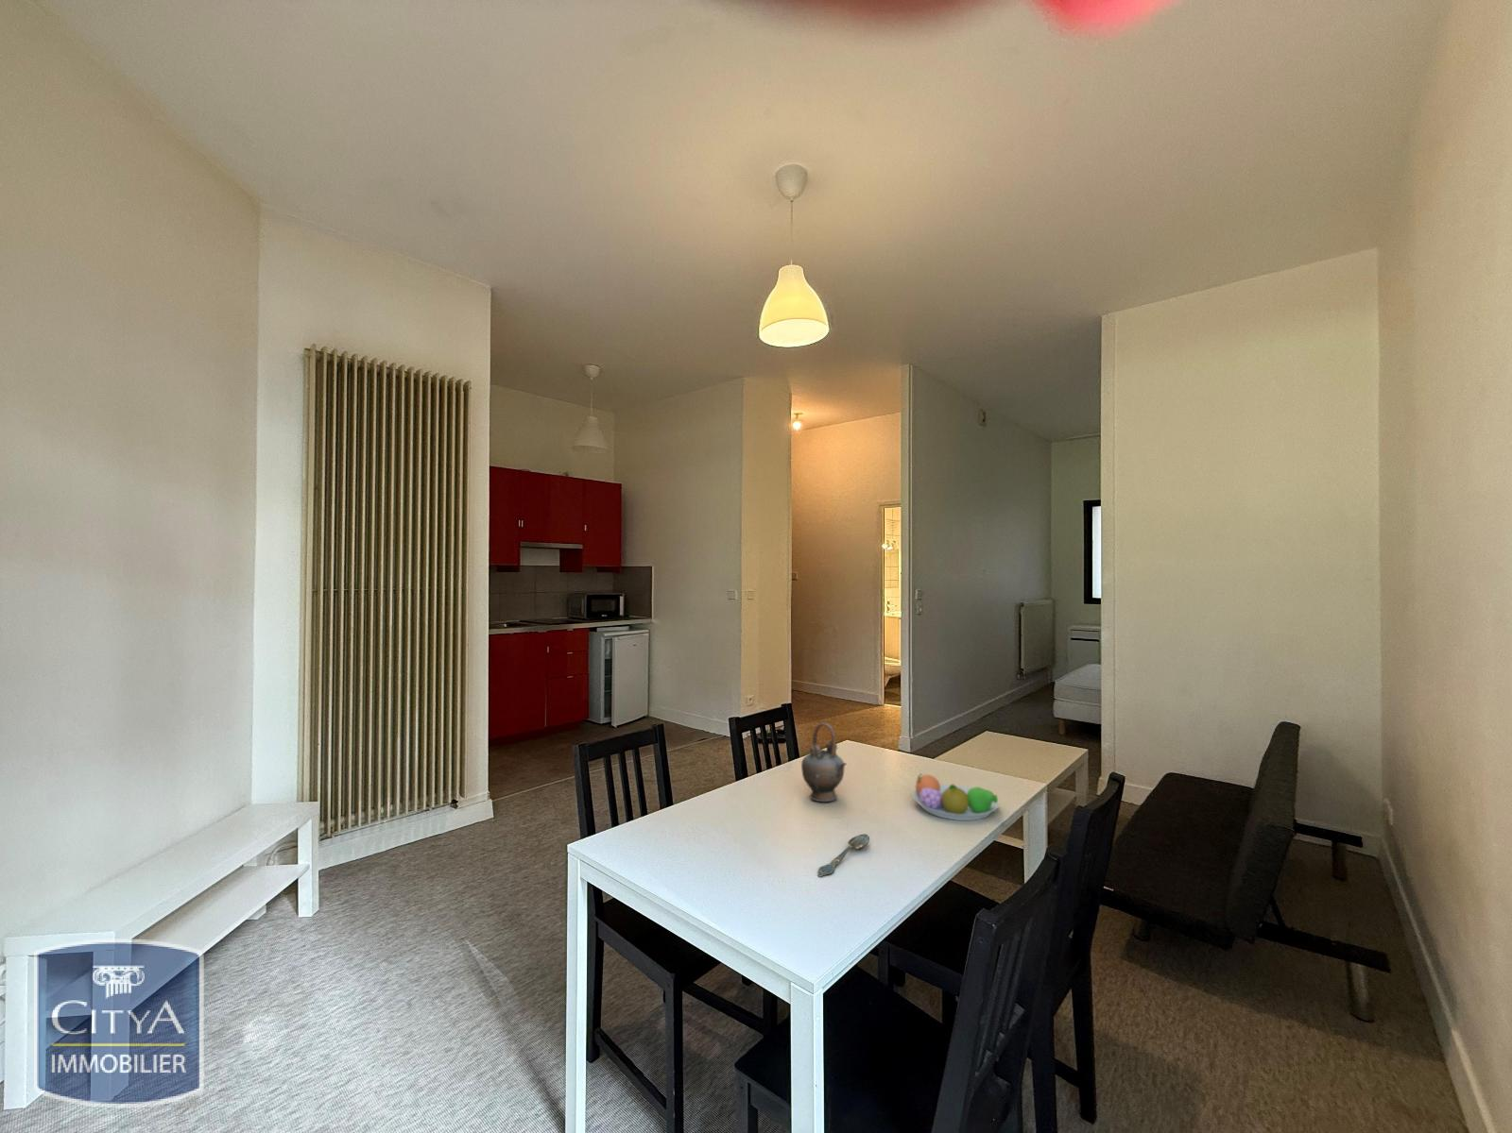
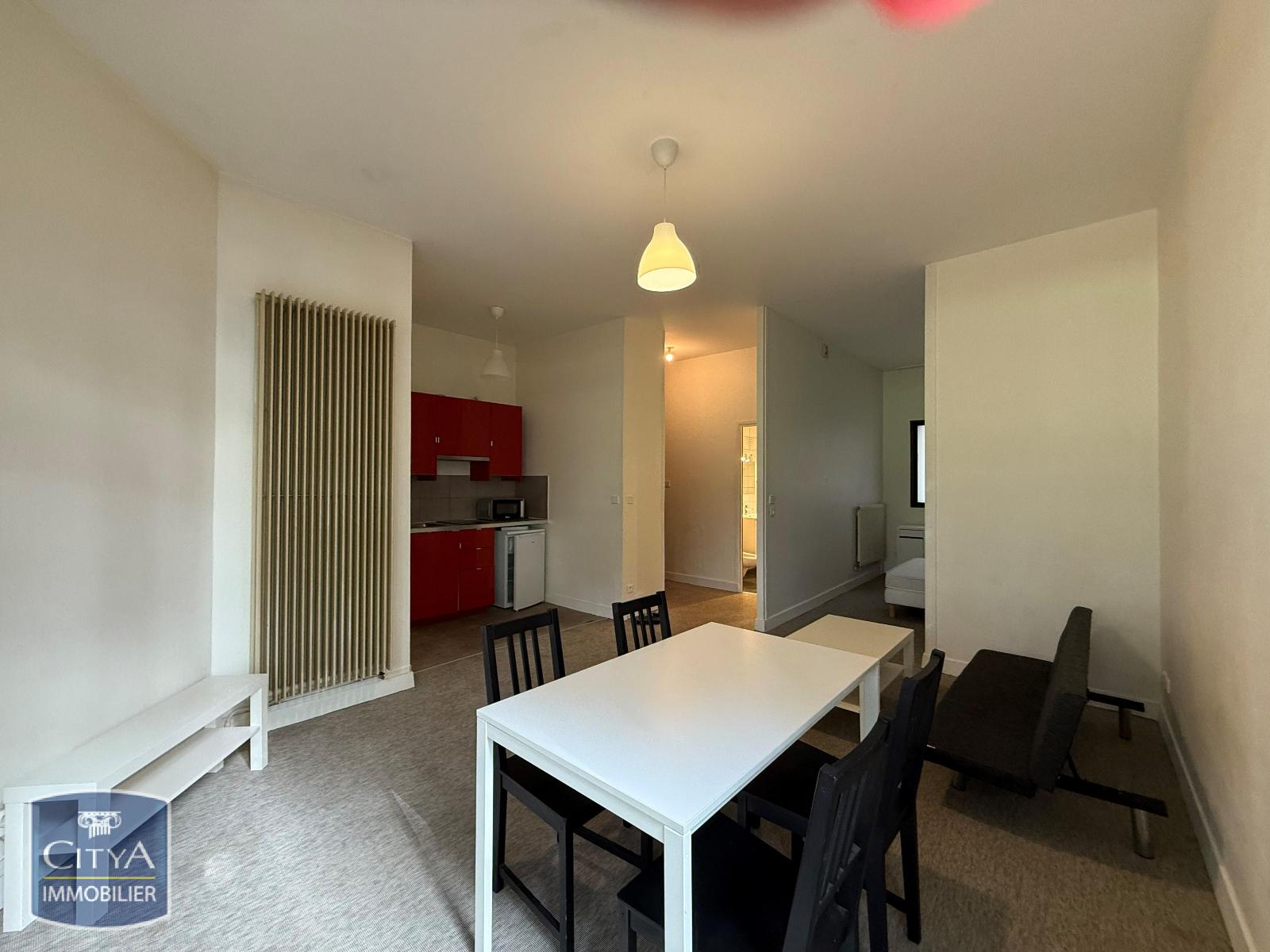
- spoon [818,833,870,878]
- fruit bowl [912,772,1000,821]
- teapot [800,722,848,802]
